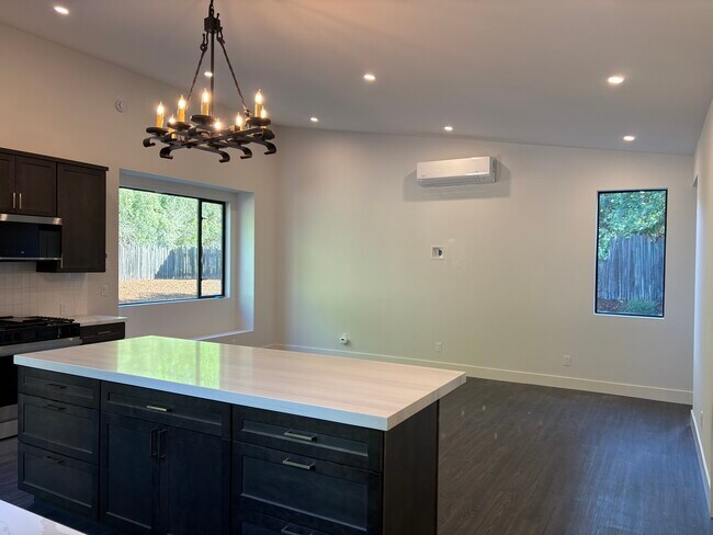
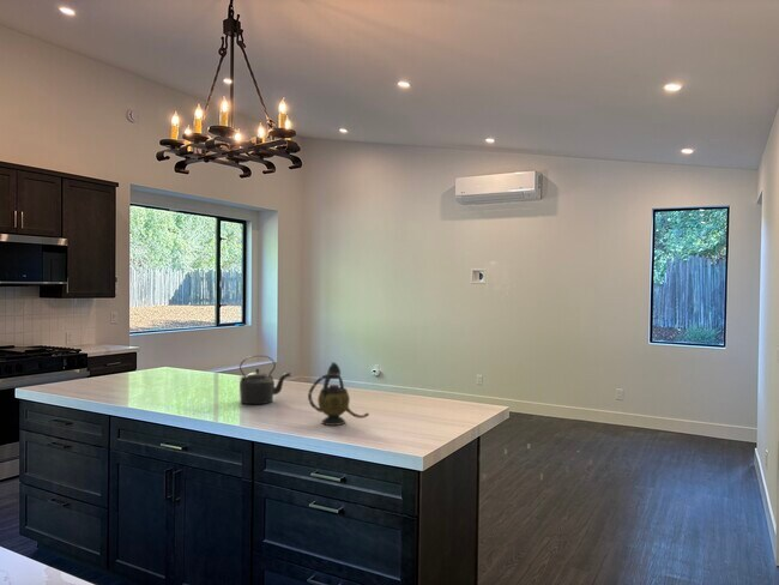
+ kettle [238,354,292,405]
+ teapot [307,361,370,427]
